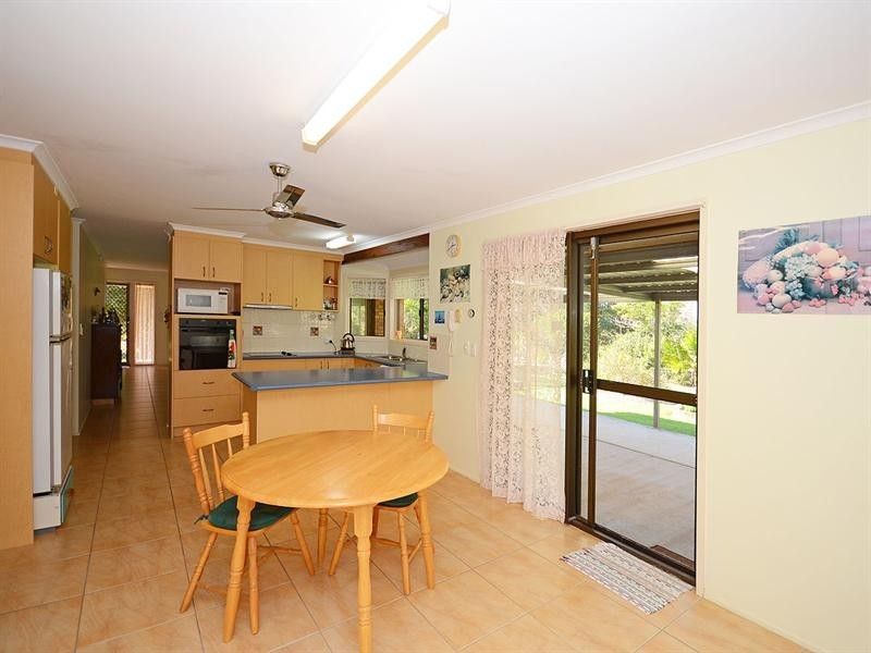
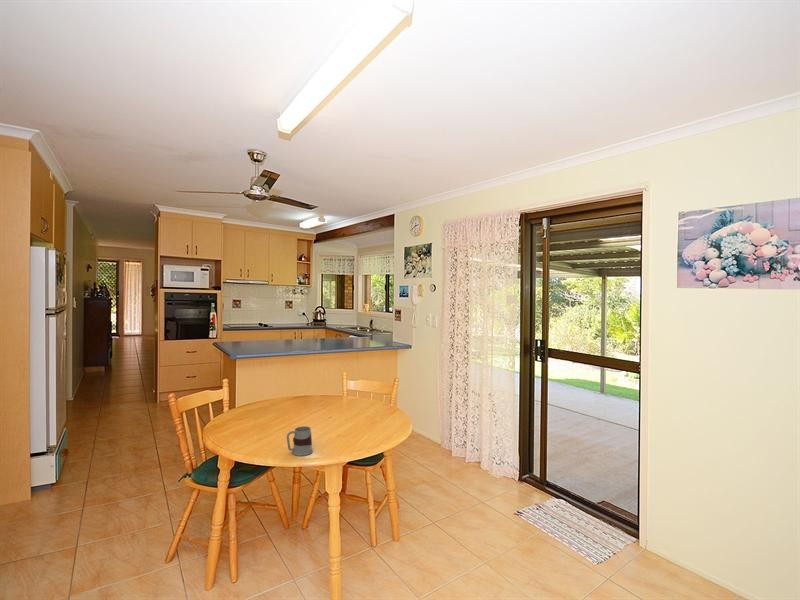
+ mug [286,425,314,457]
